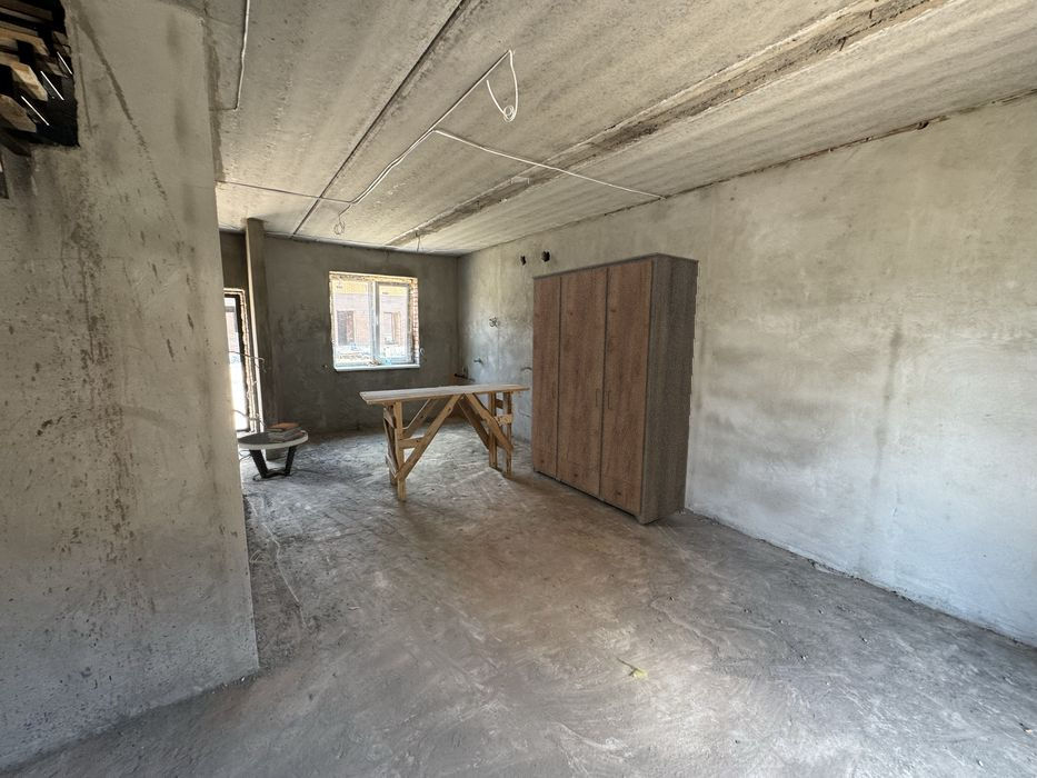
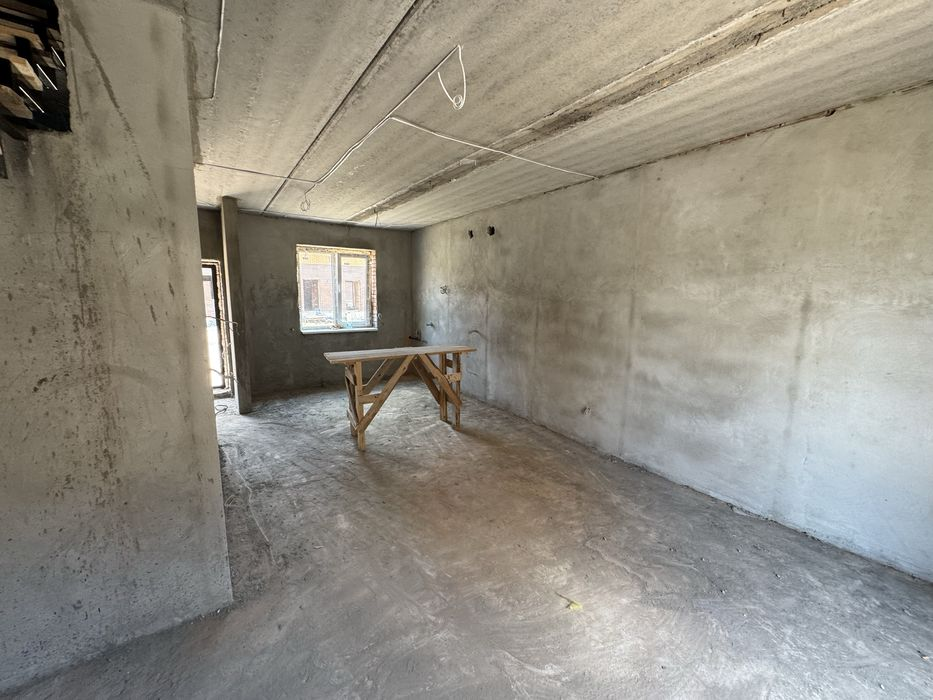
- side table [237,429,309,482]
- book stack [265,421,303,443]
- wardrobe [530,251,700,526]
